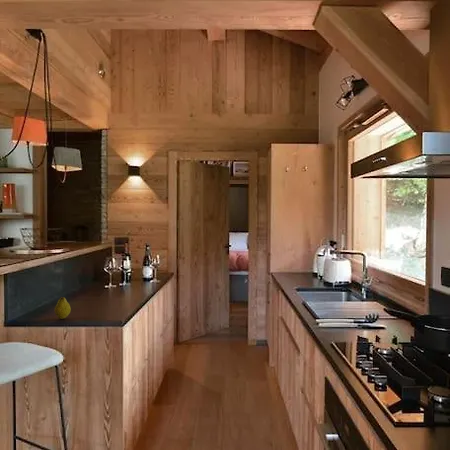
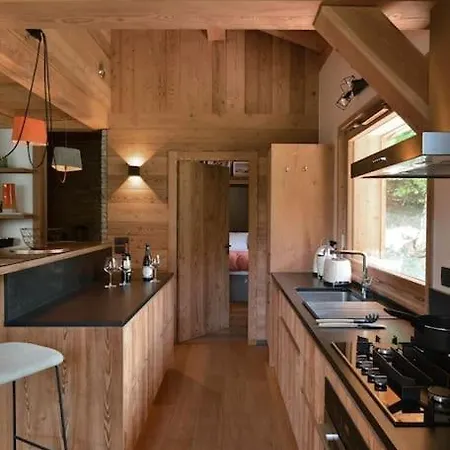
- fruit [54,296,72,320]
